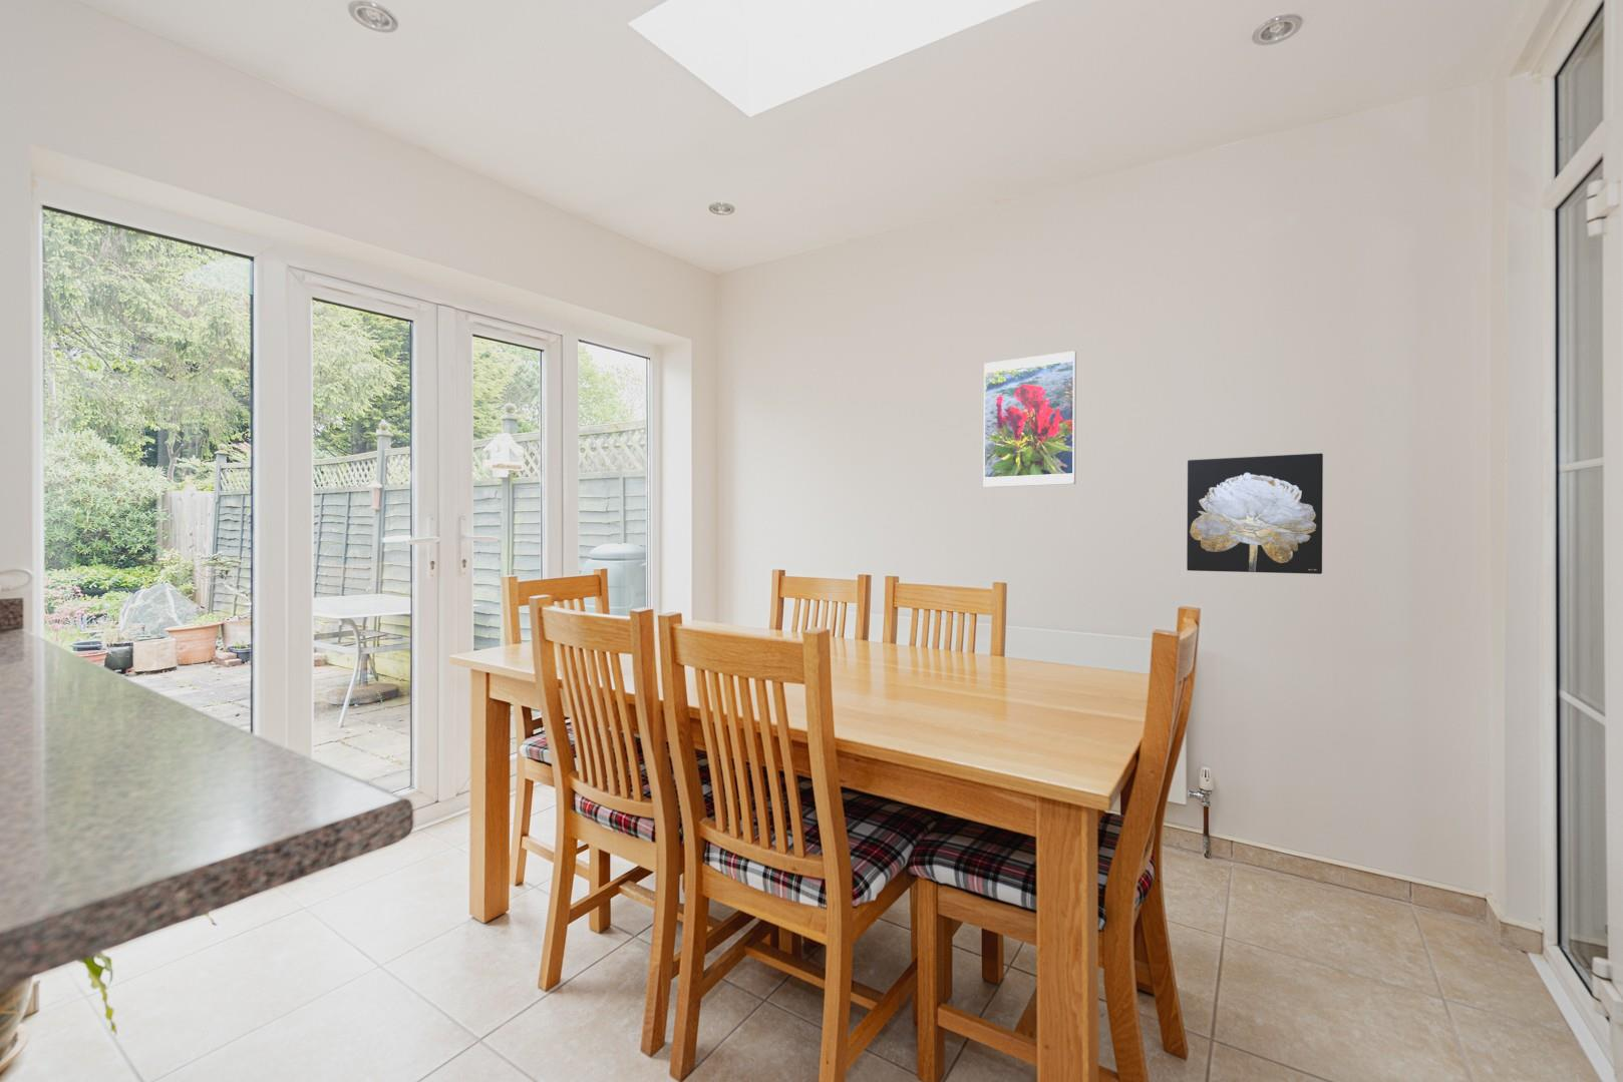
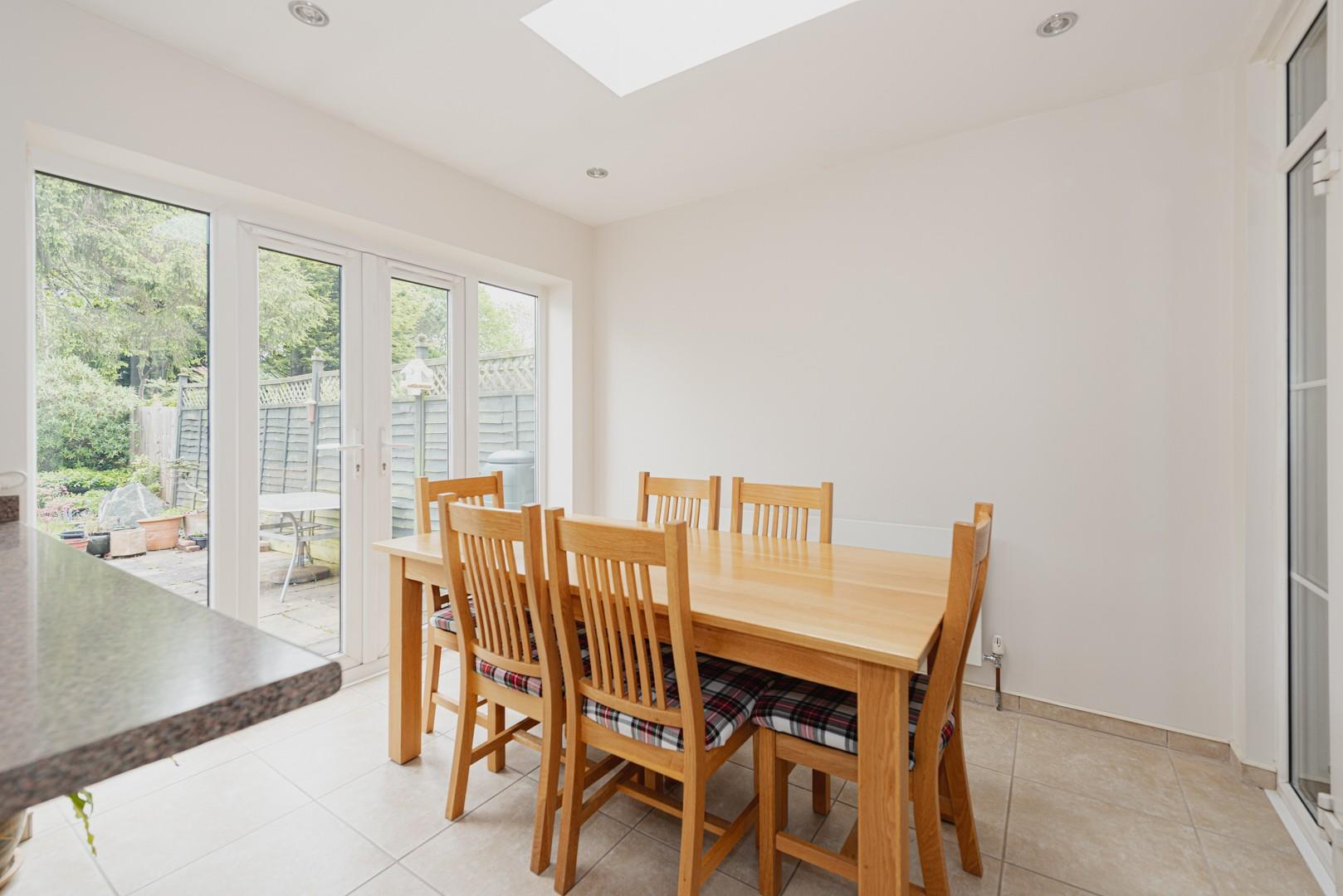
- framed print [983,350,1077,488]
- wall art [1186,452,1325,575]
